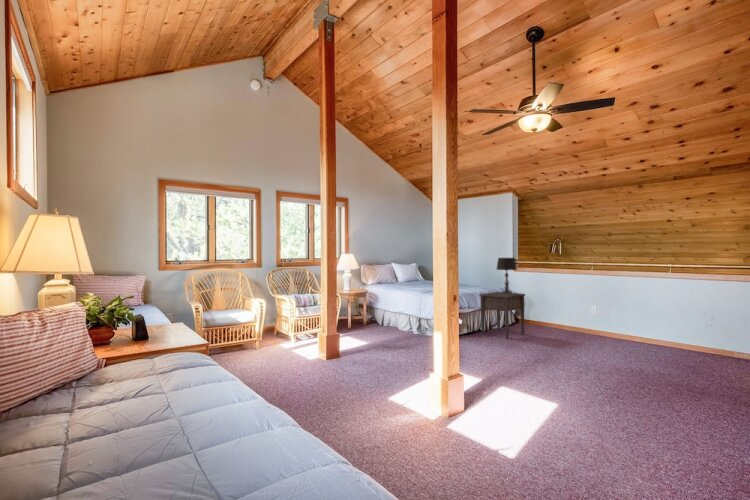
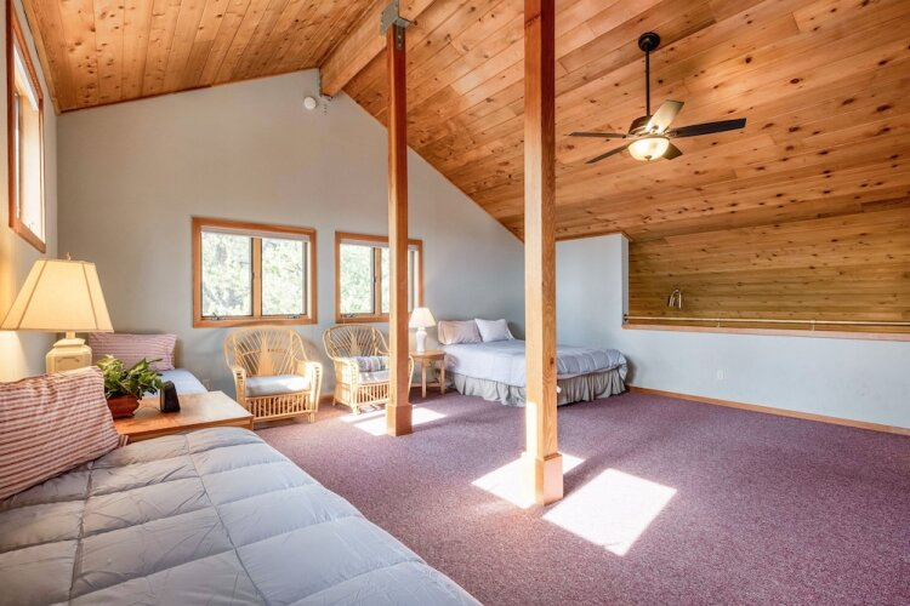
- nightstand [478,291,526,339]
- table lamp [495,257,518,294]
